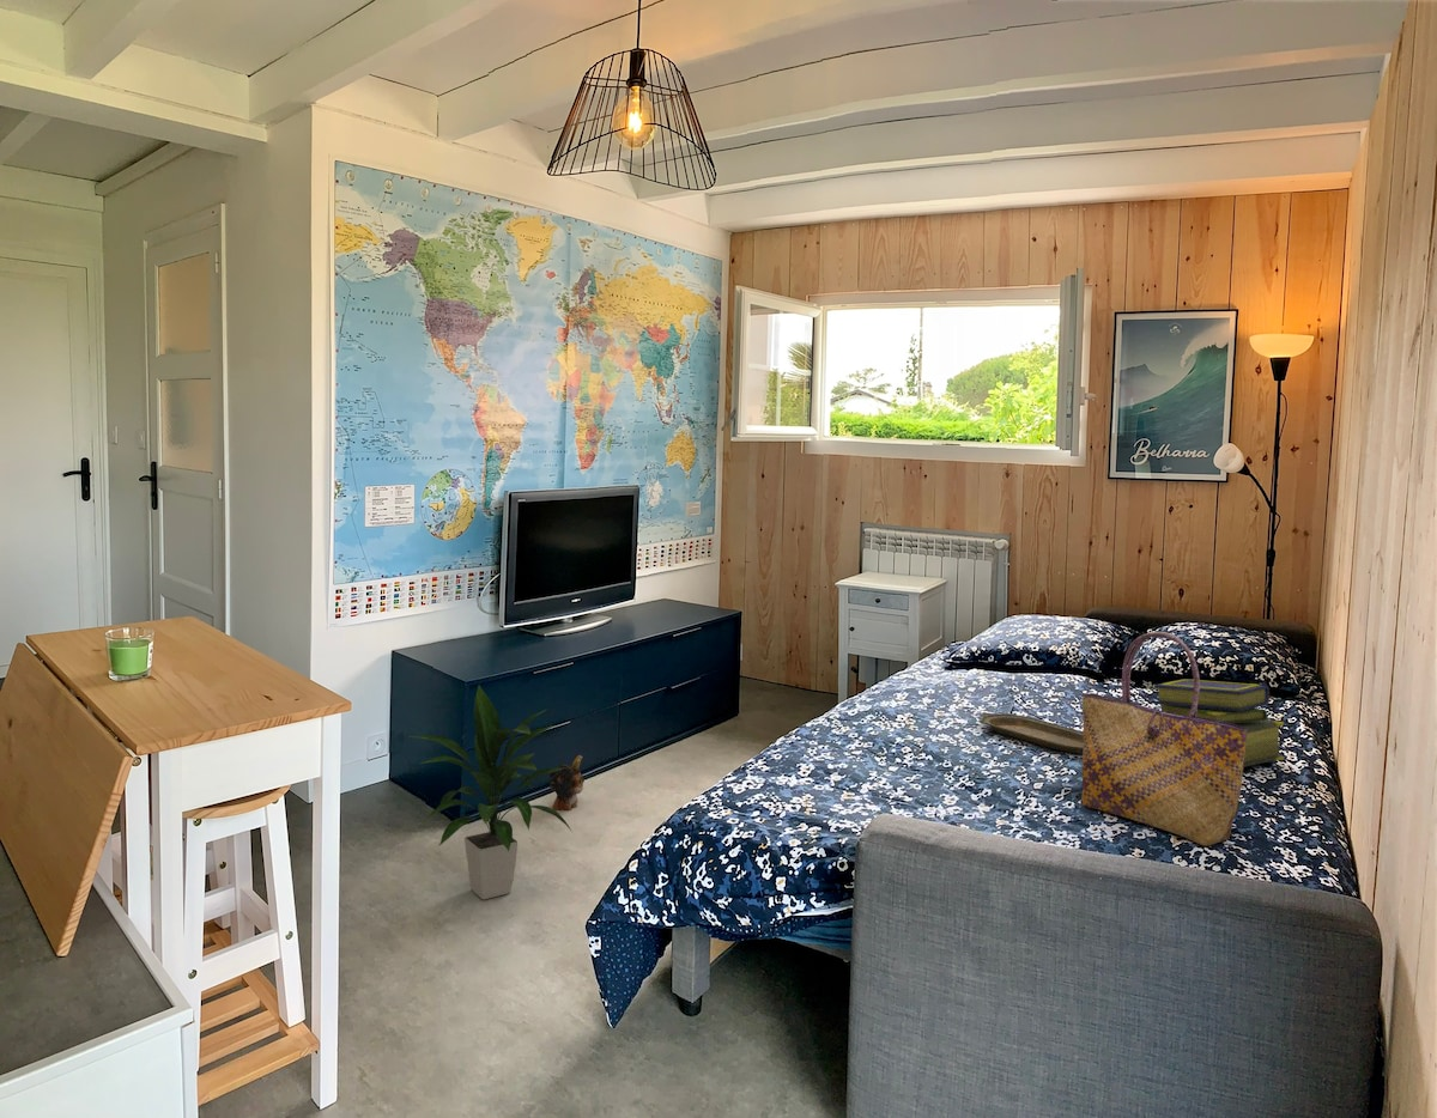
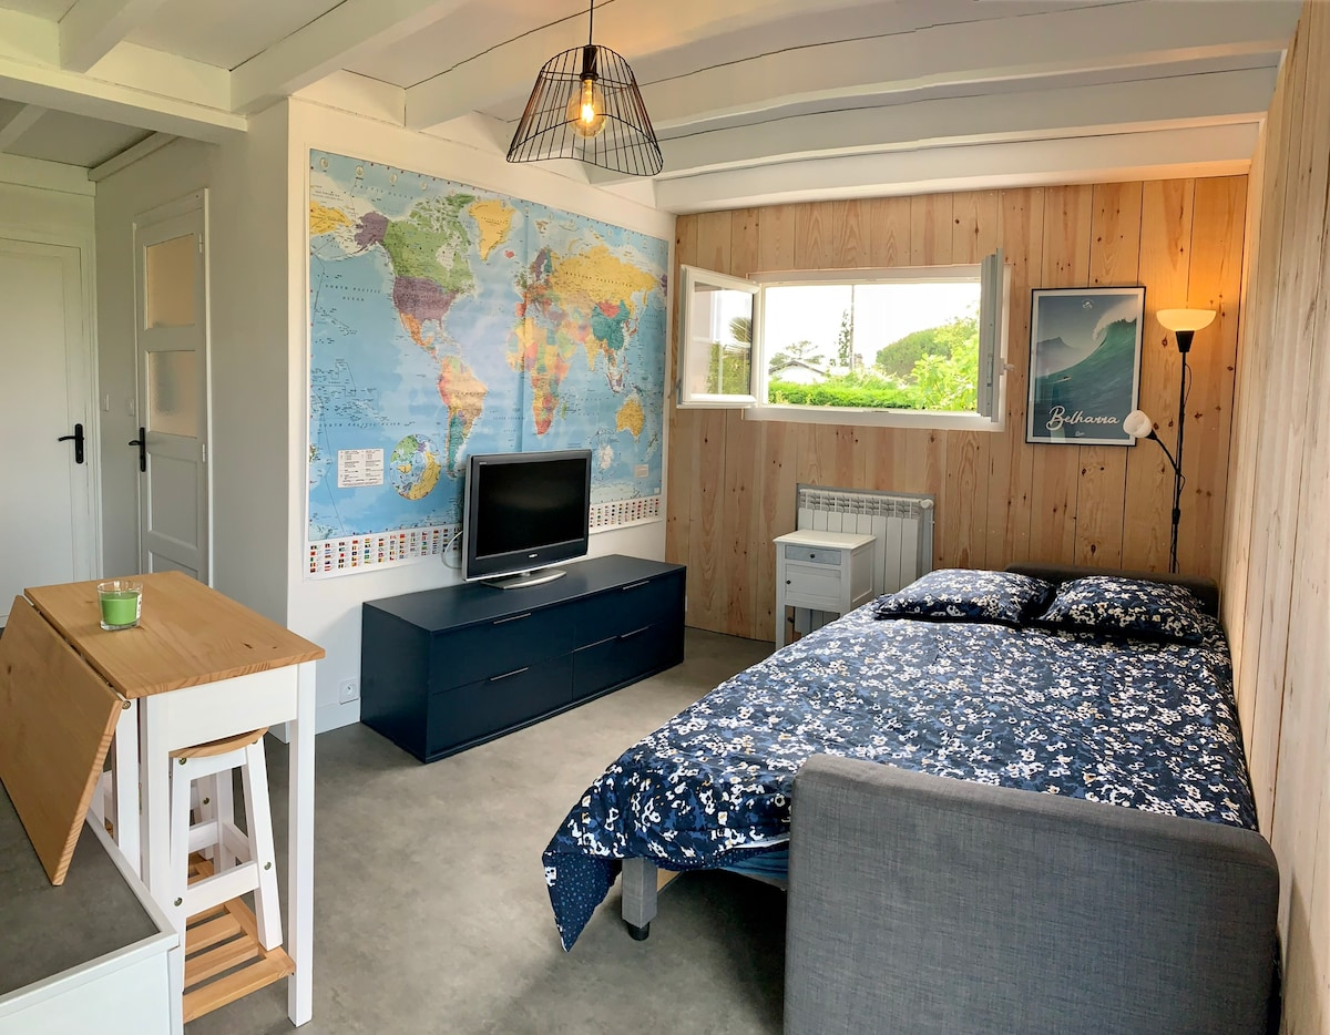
- plush toy [547,754,586,812]
- indoor plant [410,685,576,900]
- serving tray [977,712,1084,755]
- tote bag [1080,631,1248,847]
- stack of books [1153,678,1285,768]
